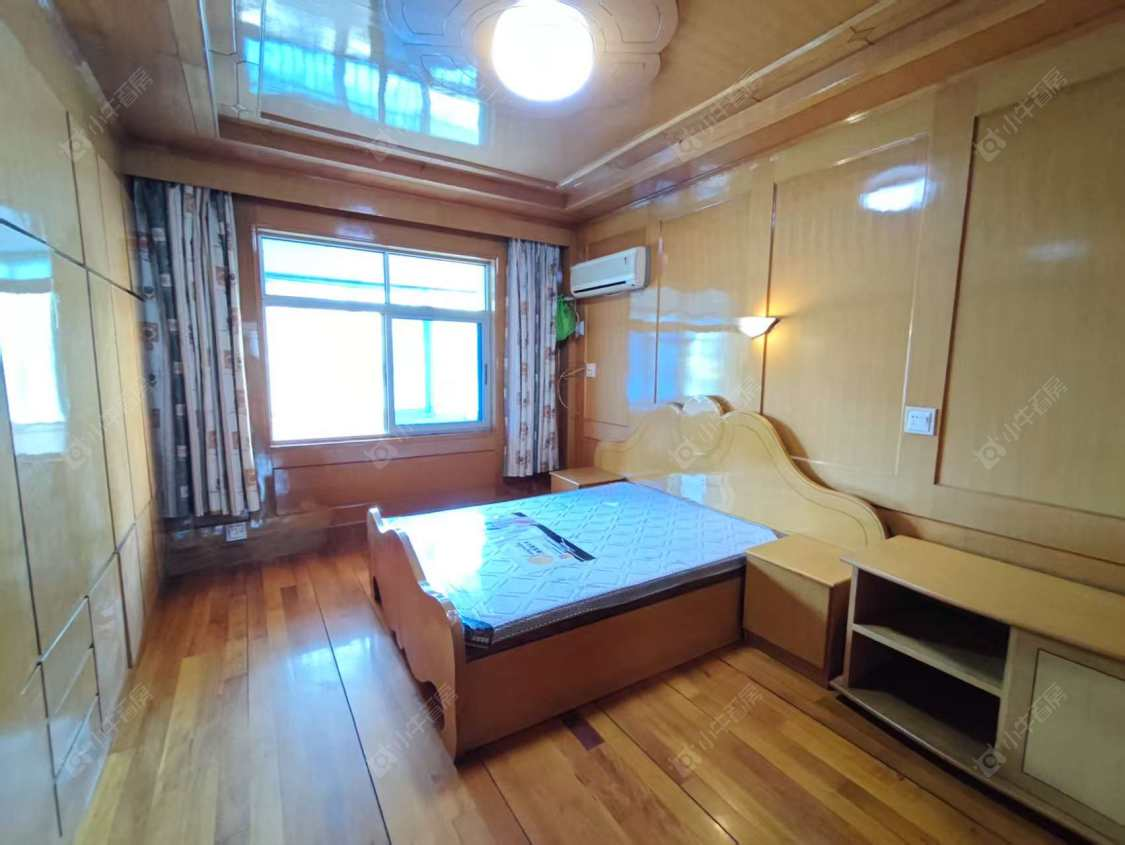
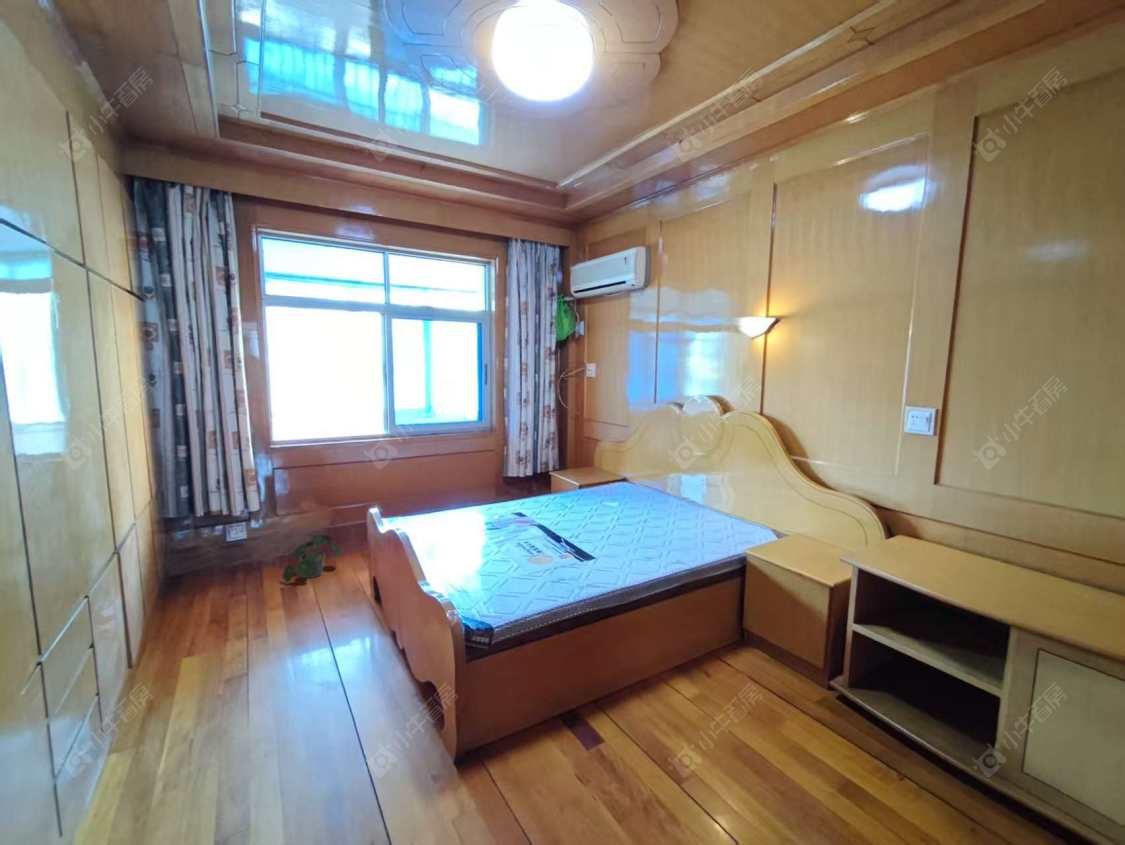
+ potted plant [279,533,342,584]
